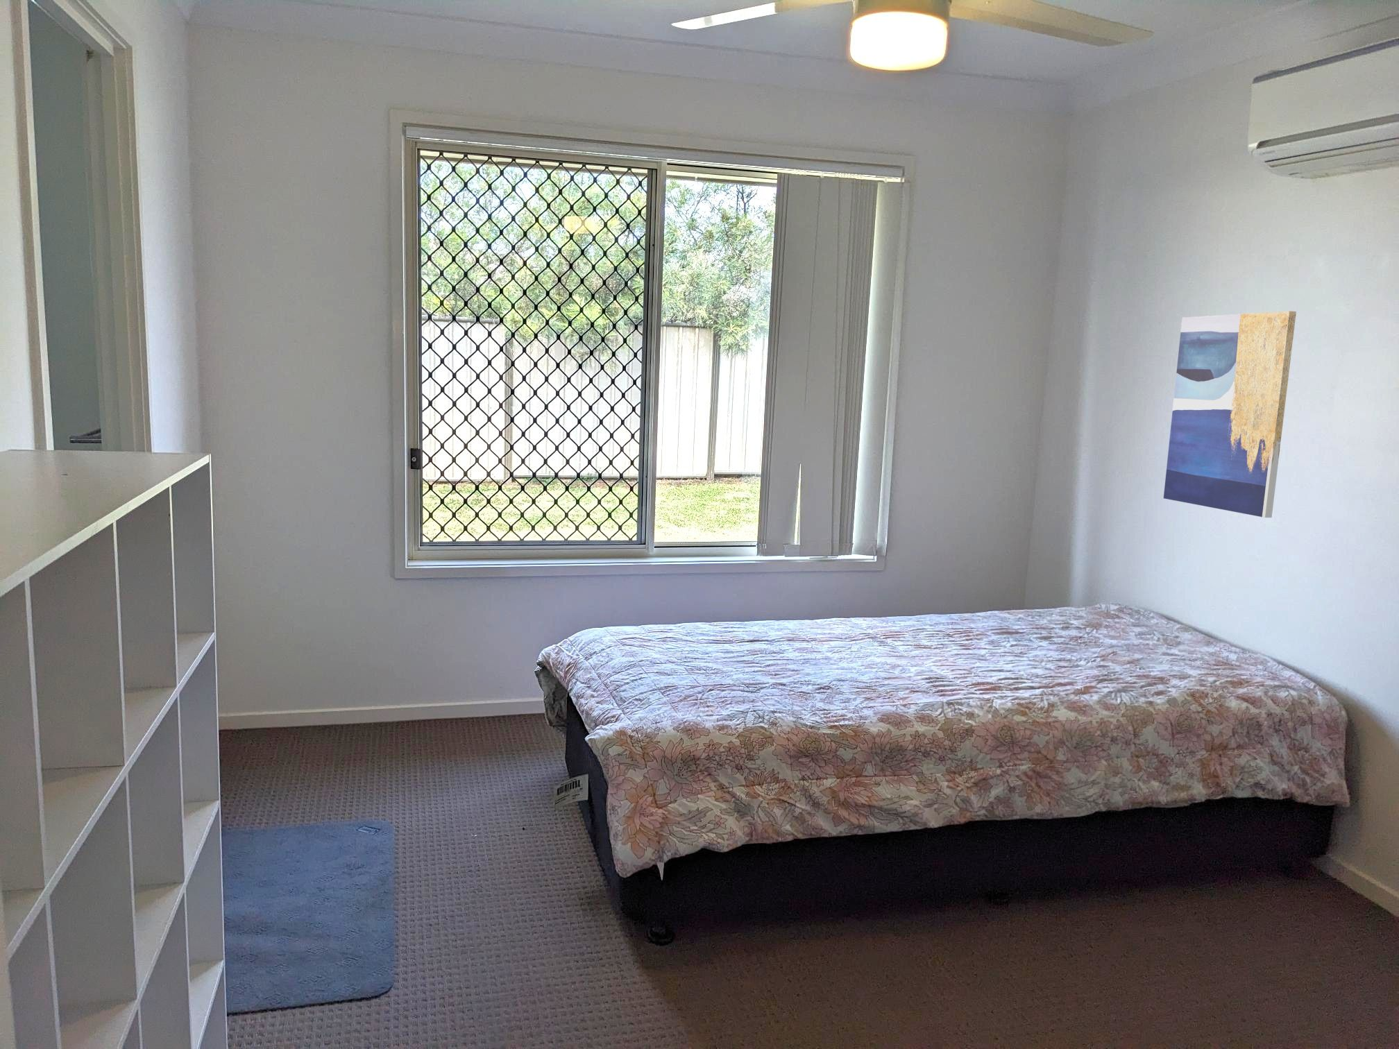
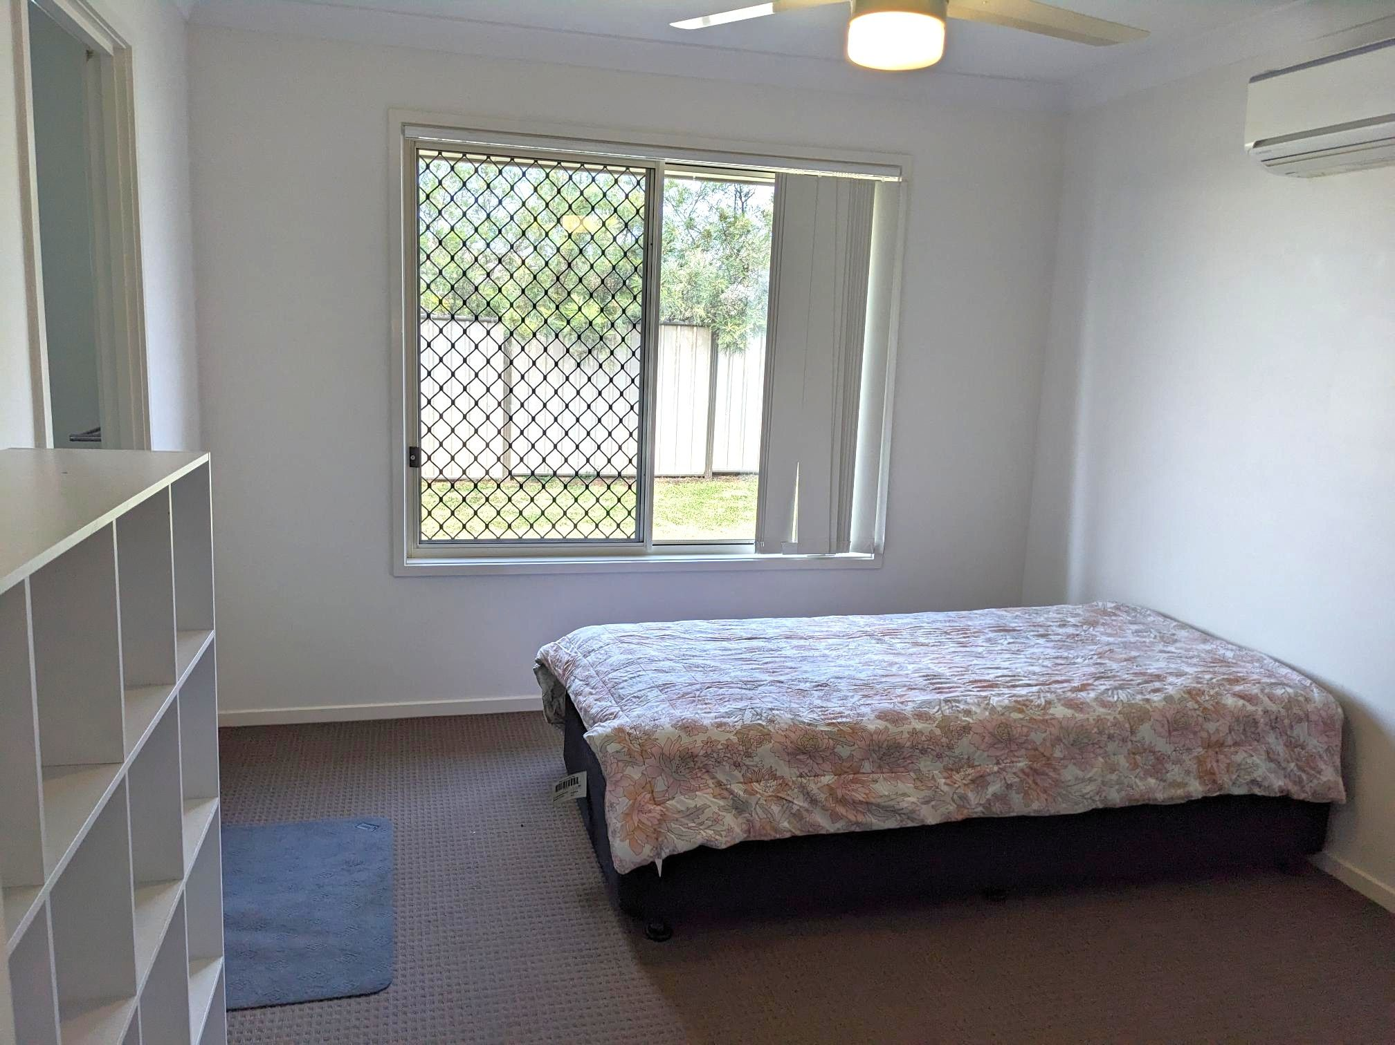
- wall art [1163,311,1297,518]
